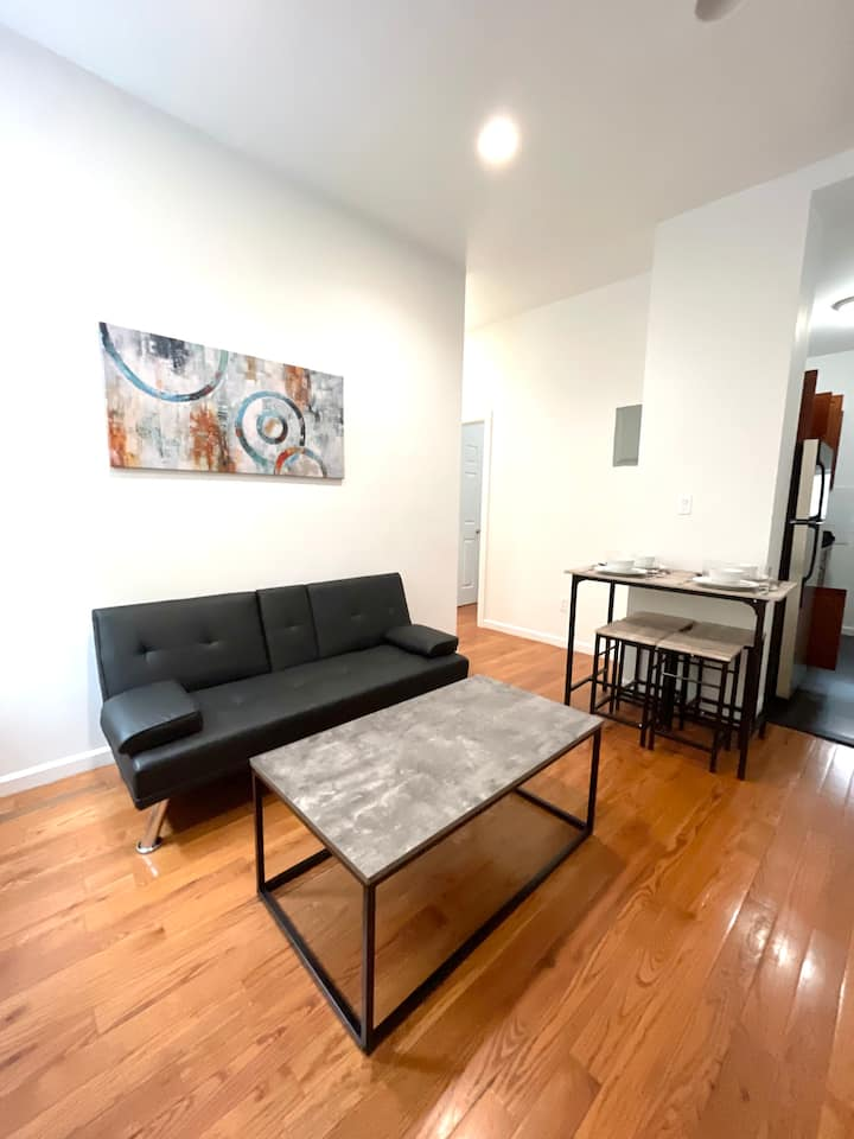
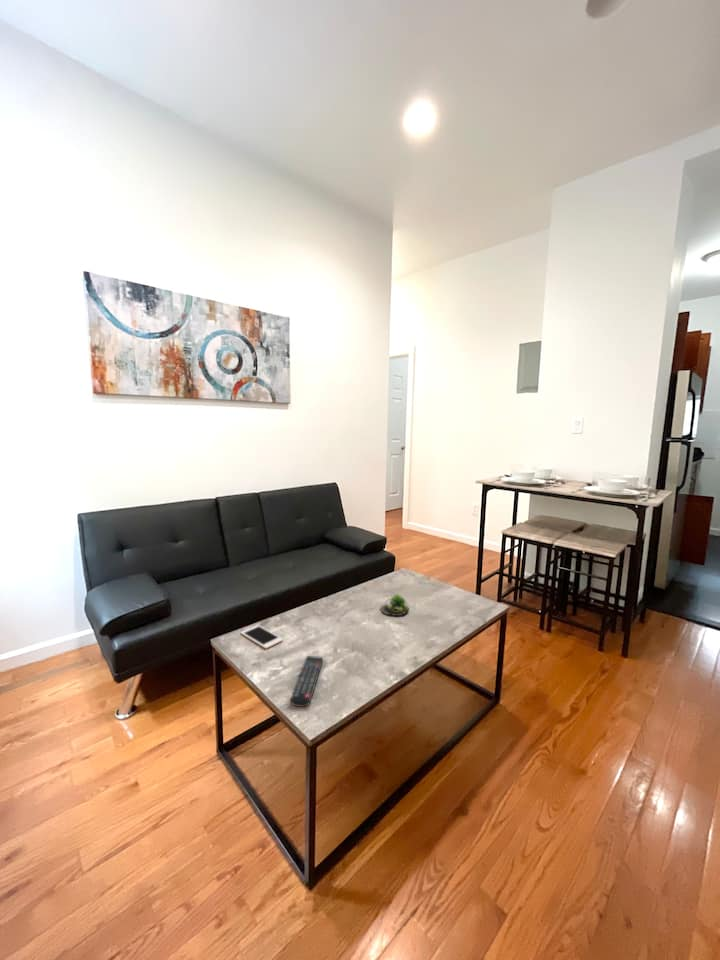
+ succulent plant [379,593,410,617]
+ remote control [289,655,325,708]
+ cell phone [240,624,284,650]
